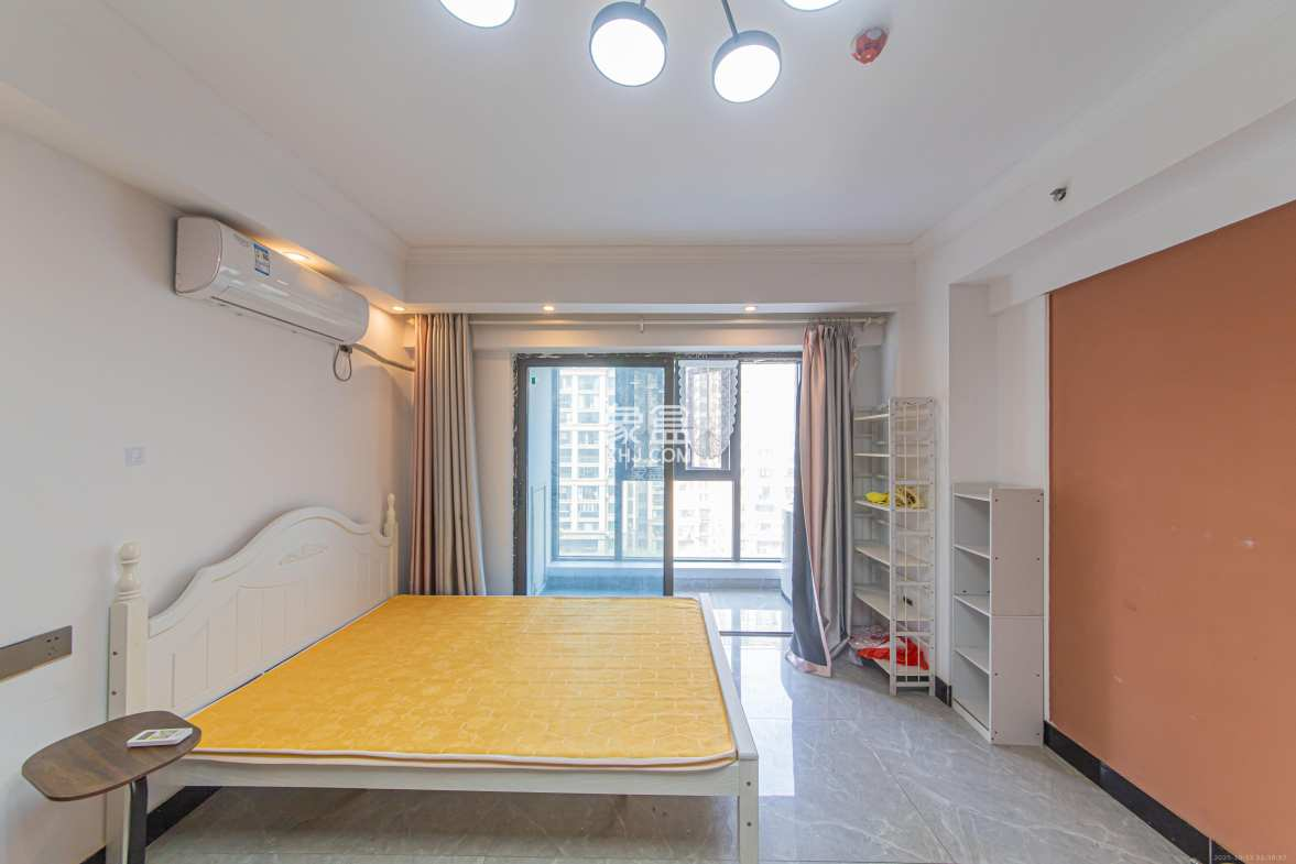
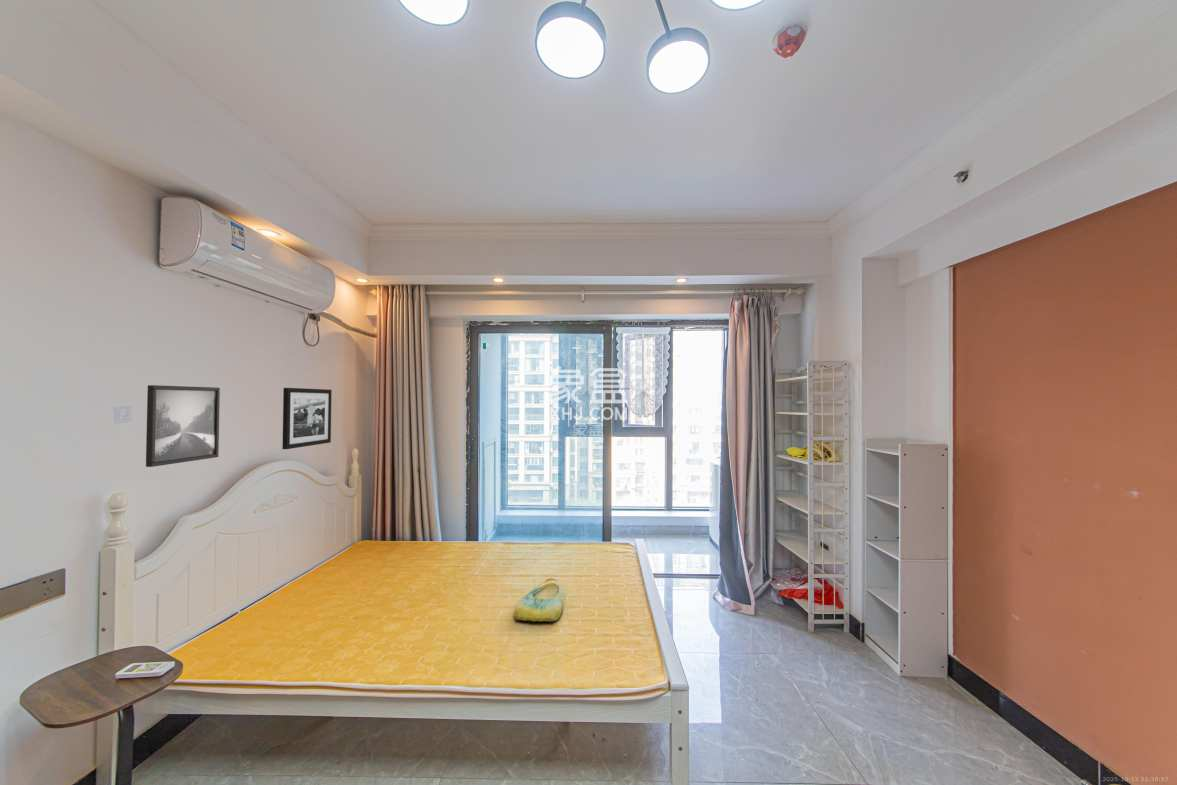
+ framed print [145,384,221,468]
+ tote bag [513,577,564,622]
+ picture frame [281,387,333,450]
